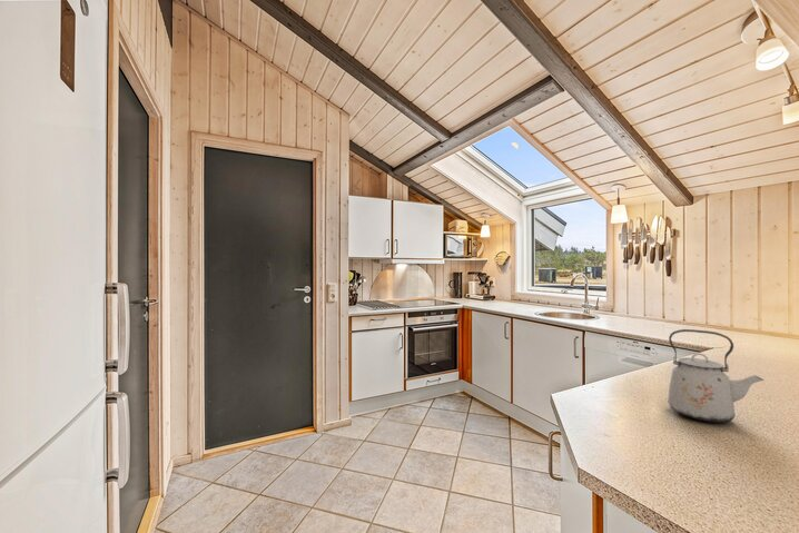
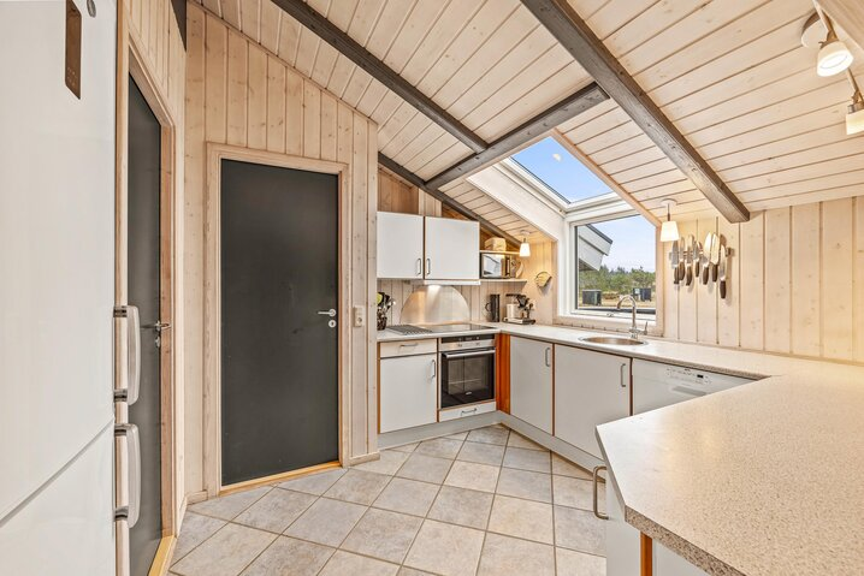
- kettle [667,328,766,424]
